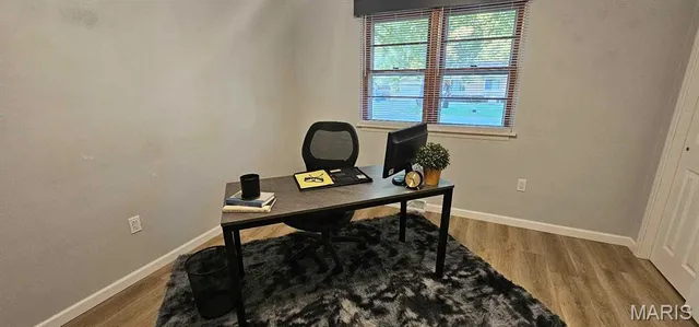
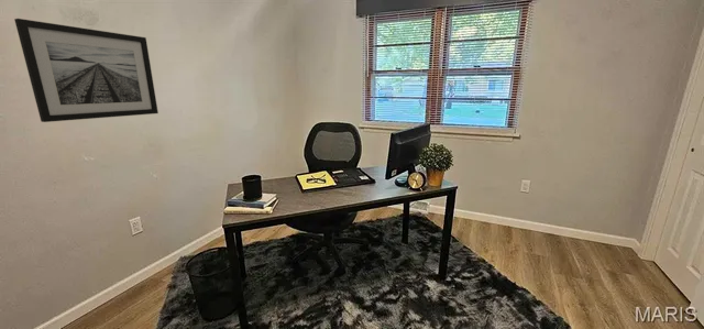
+ wall art [13,18,160,123]
